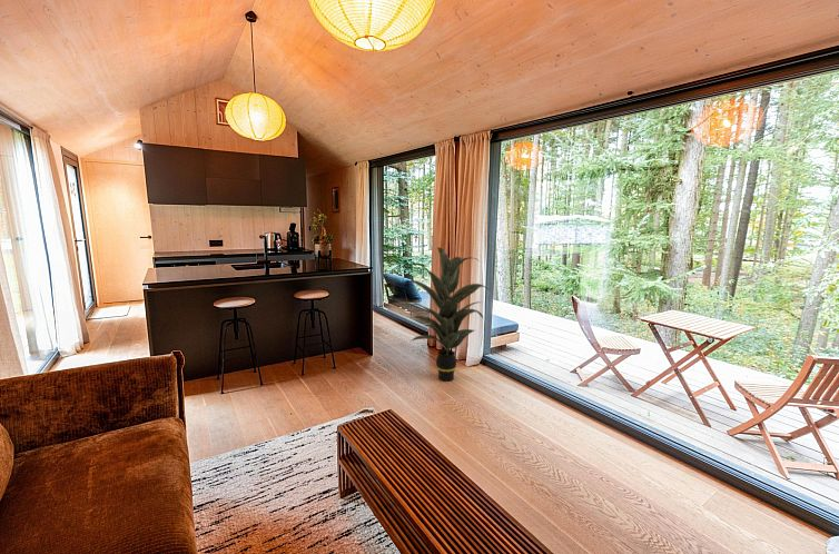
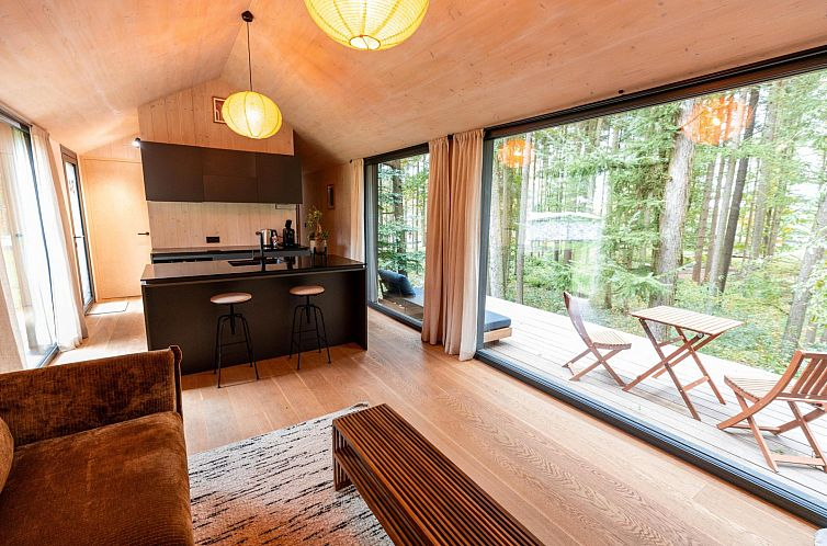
- indoor plant [408,246,492,383]
